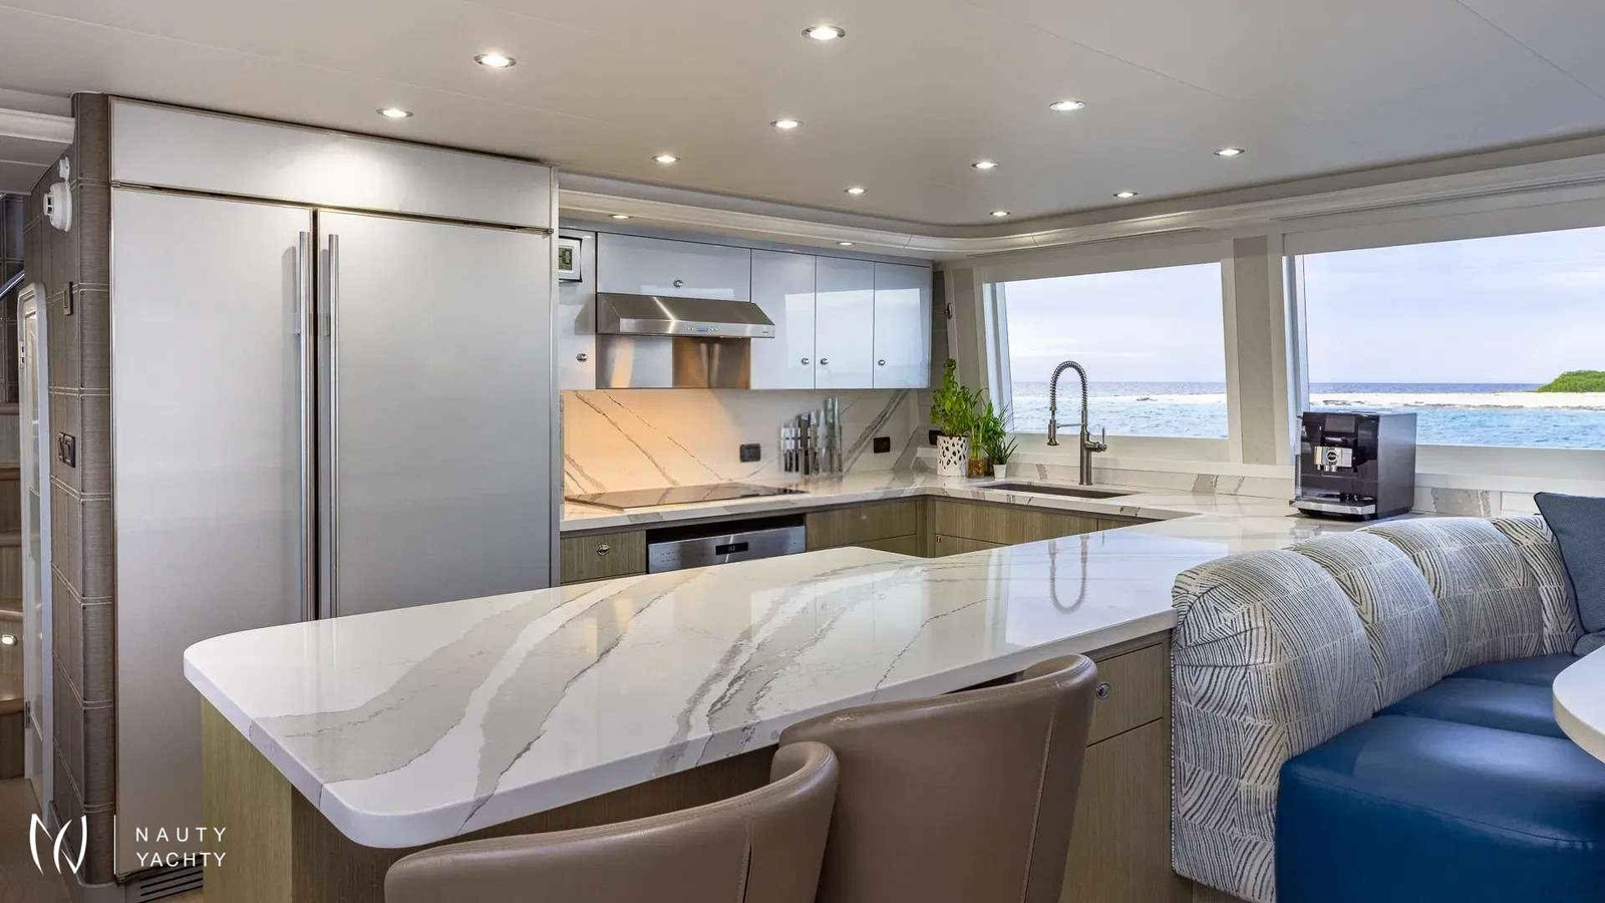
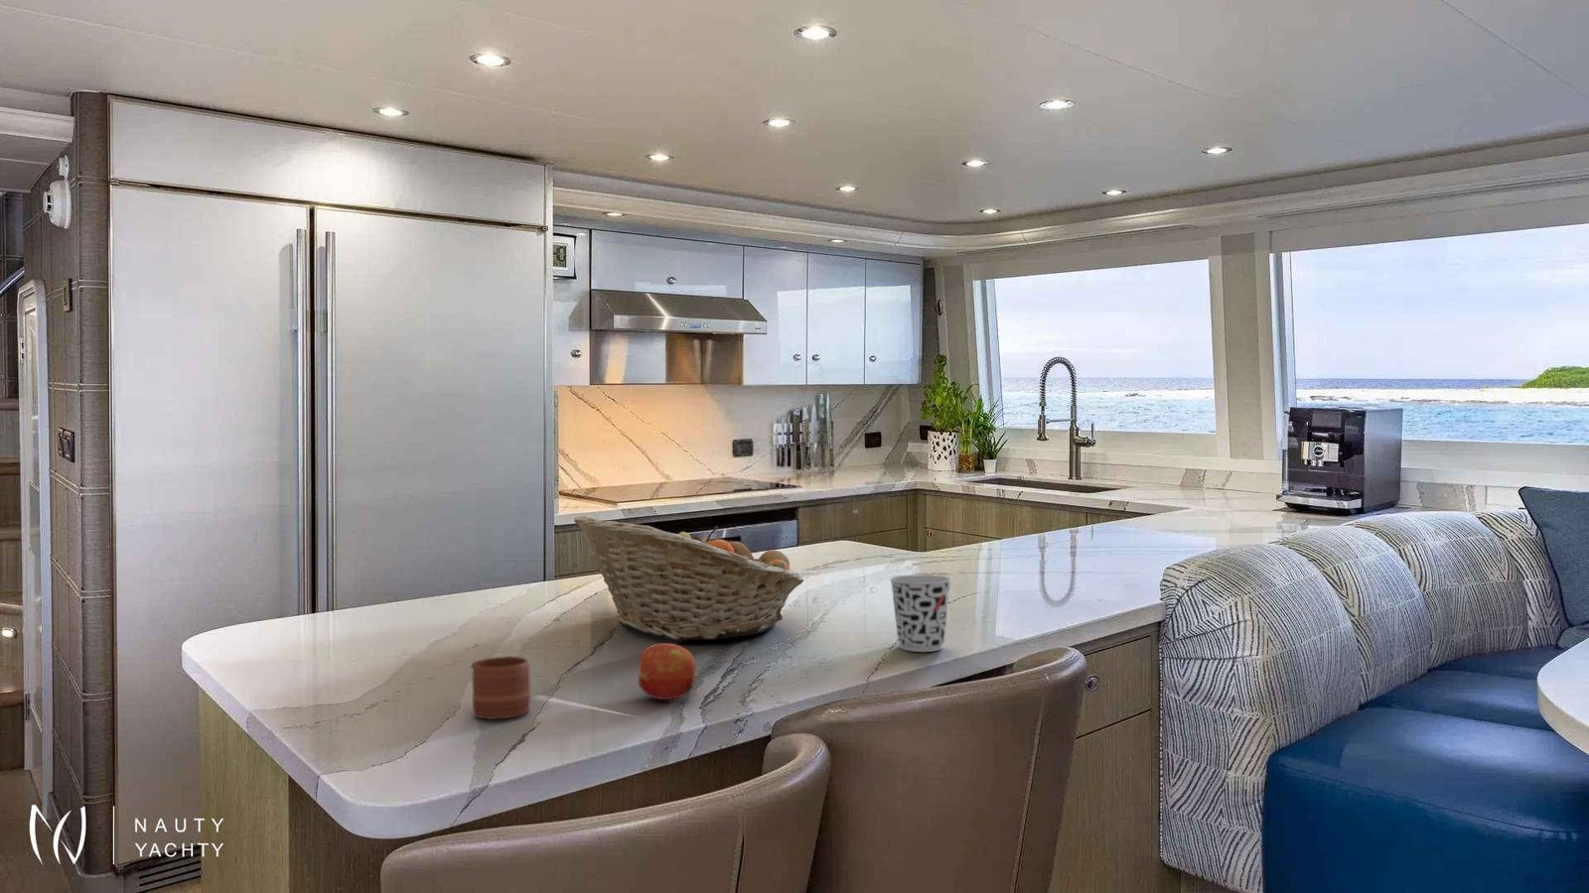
+ apple [637,642,696,700]
+ cup [888,575,953,653]
+ mug [469,656,531,720]
+ fruit basket [573,515,804,641]
